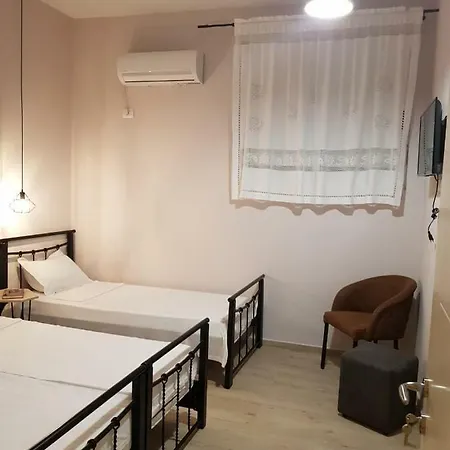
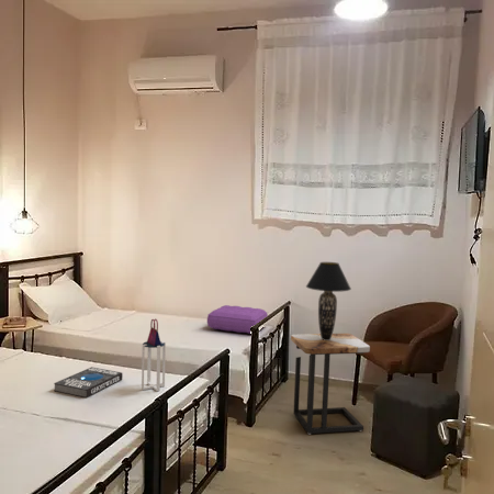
+ side table [290,333,371,436]
+ tote bag [141,317,167,392]
+ pillow [206,304,269,335]
+ table lamp [305,261,352,340]
+ book [53,367,124,398]
